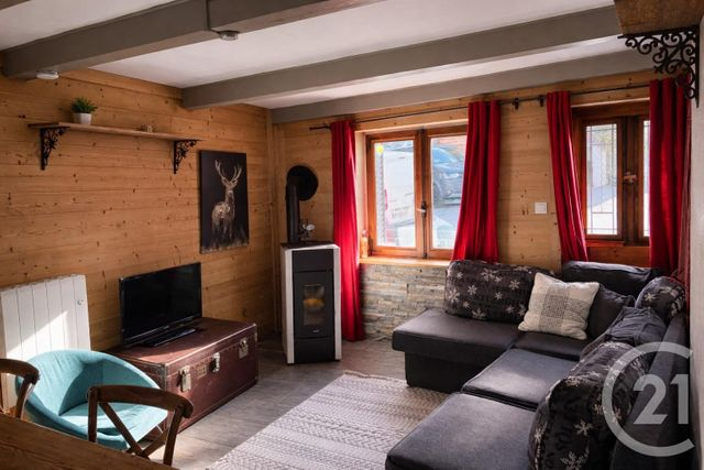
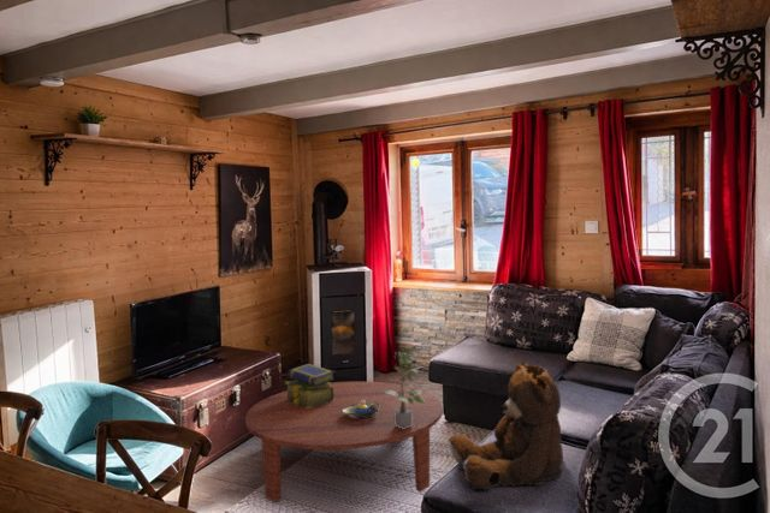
+ potted plant [385,345,426,429]
+ teddy bear [444,360,565,491]
+ coffee table [244,381,444,503]
+ decorative bowl [342,399,380,419]
+ stack of books [284,363,336,408]
